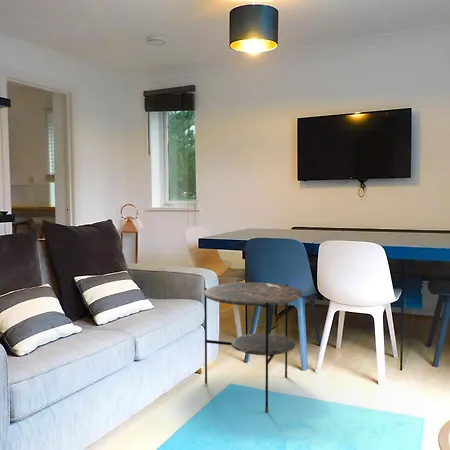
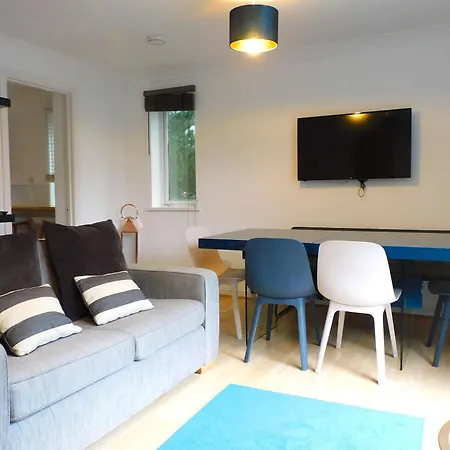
- side table [203,282,304,414]
